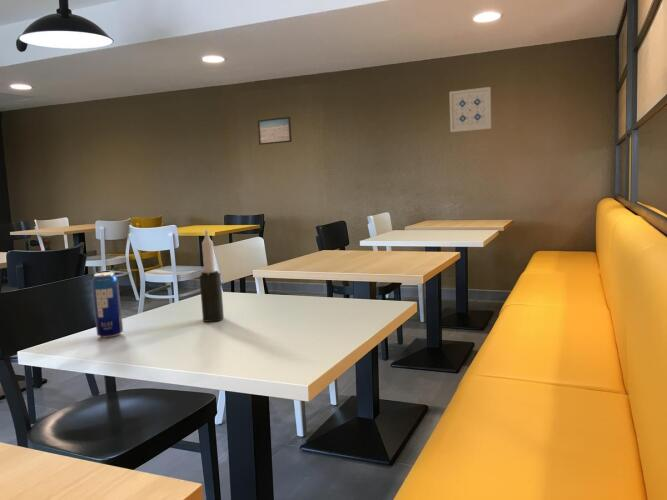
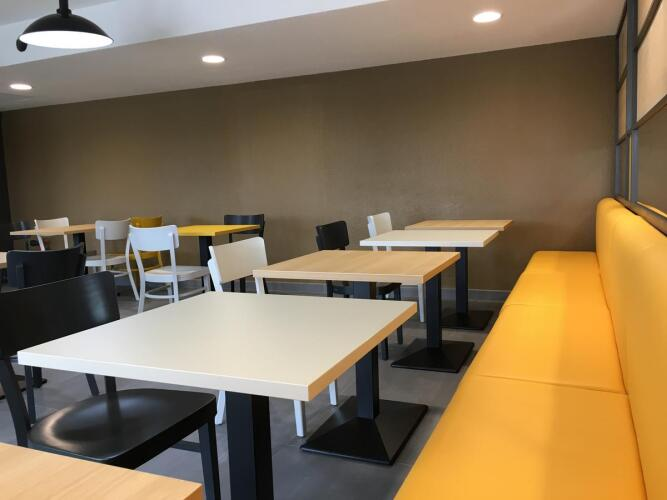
- candle [198,229,225,323]
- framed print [257,116,293,146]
- beverage can [91,271,124,339]
- wall art [448,86,492,133]
